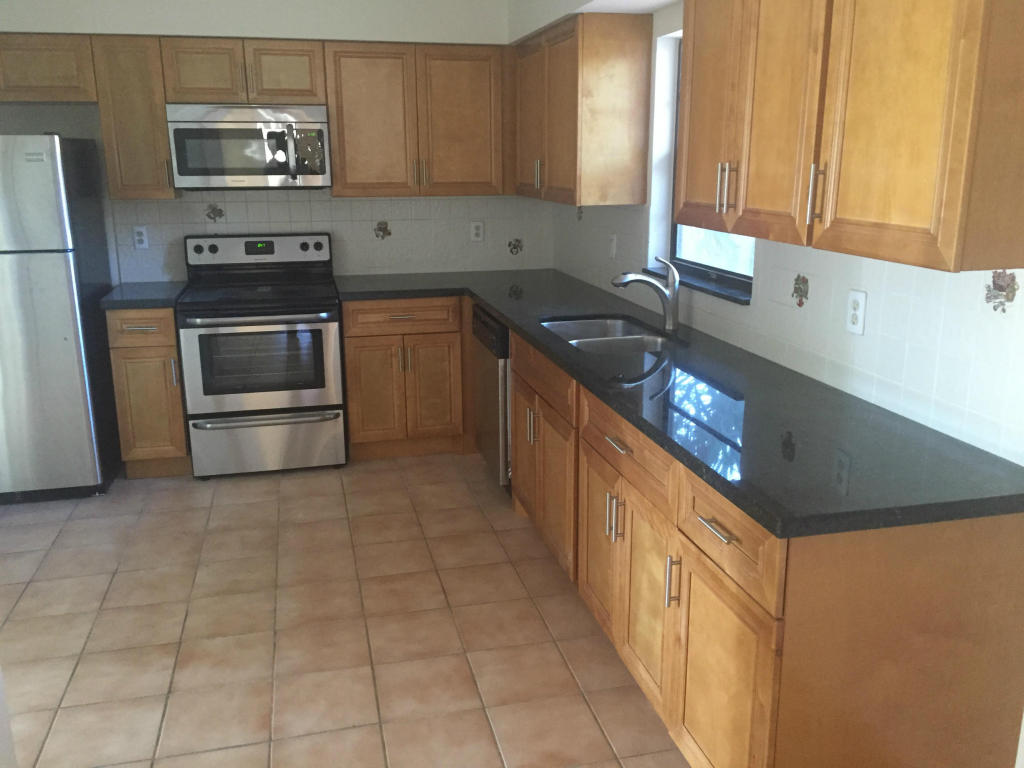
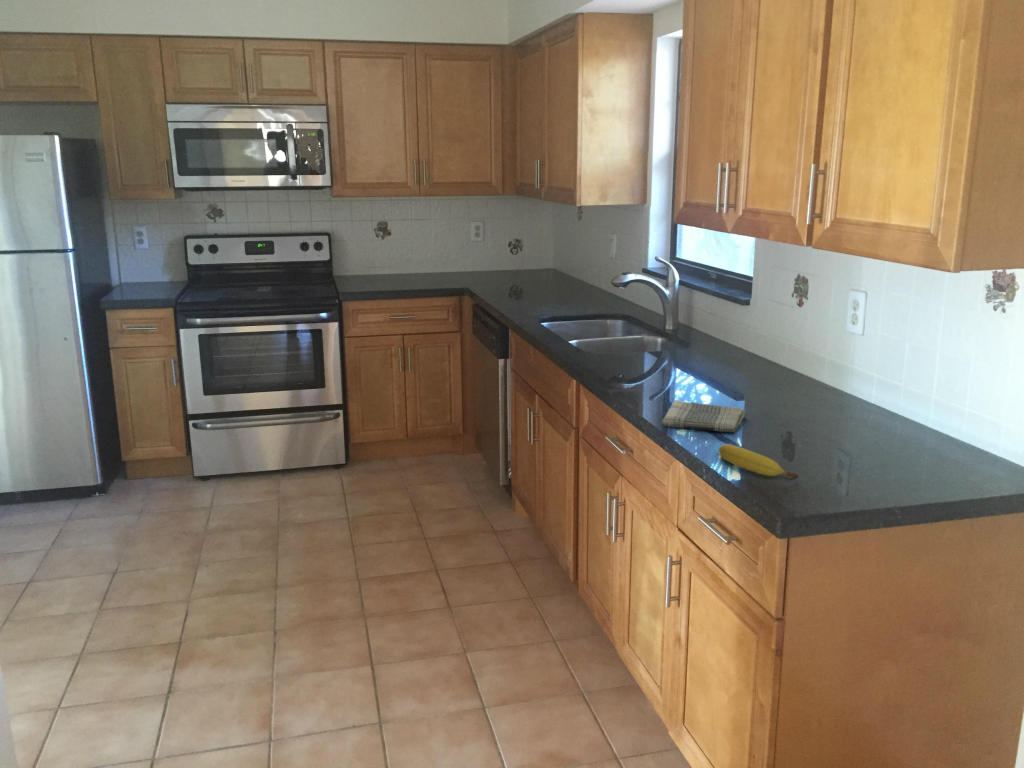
+ fruit [718,443,799,479]
+ dish towel [661,399,747,433]
